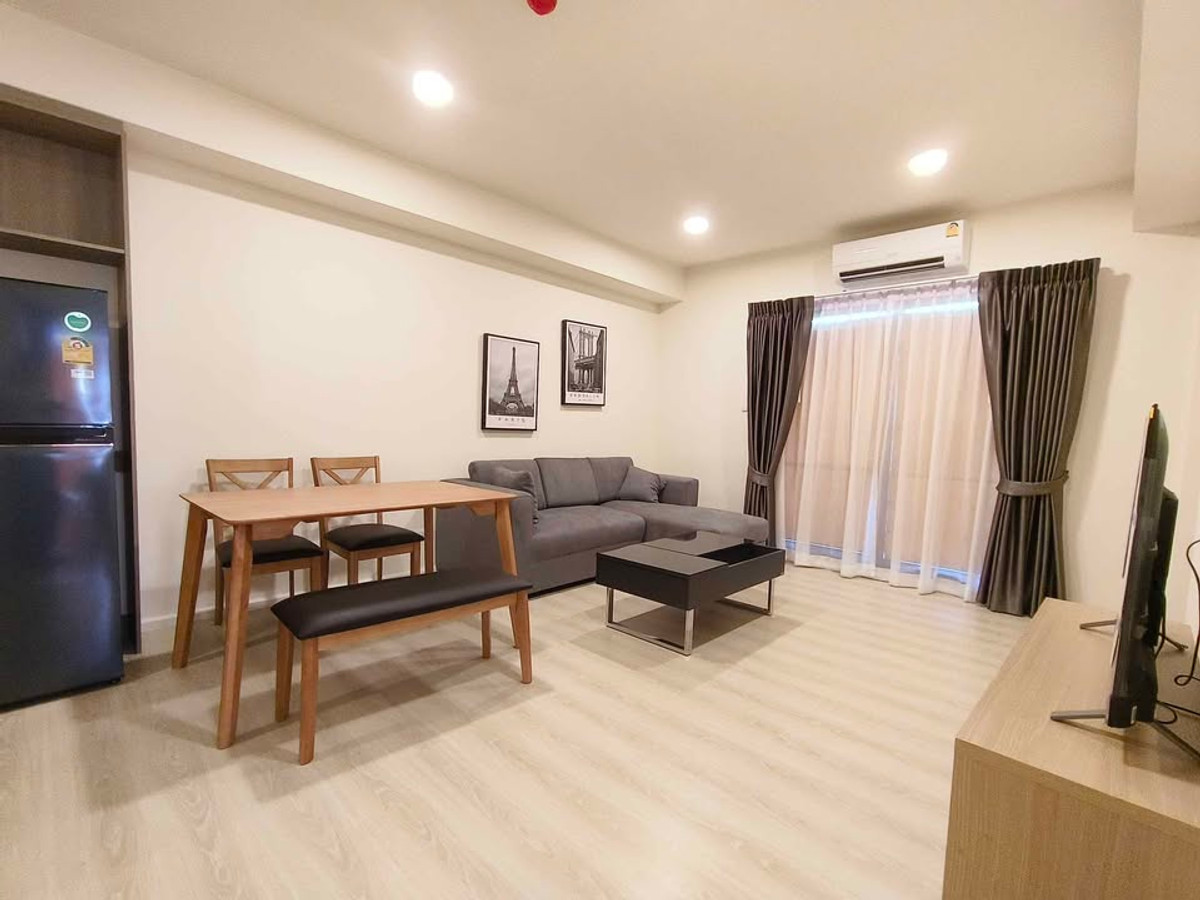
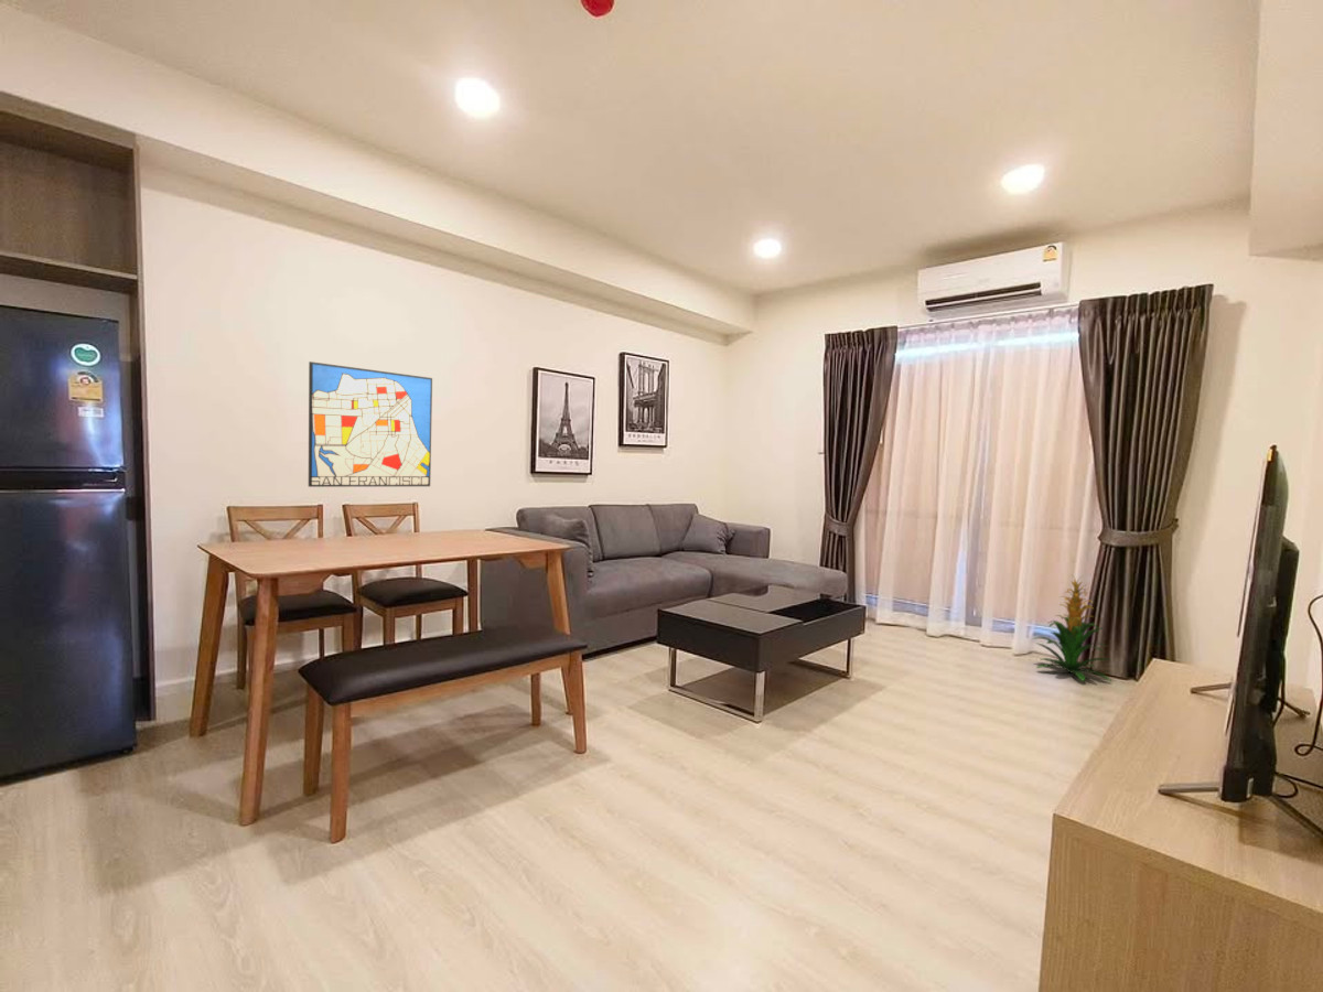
+ indoor plant [1032,575,1112,682]
+ wall art [308,360,433,488]
